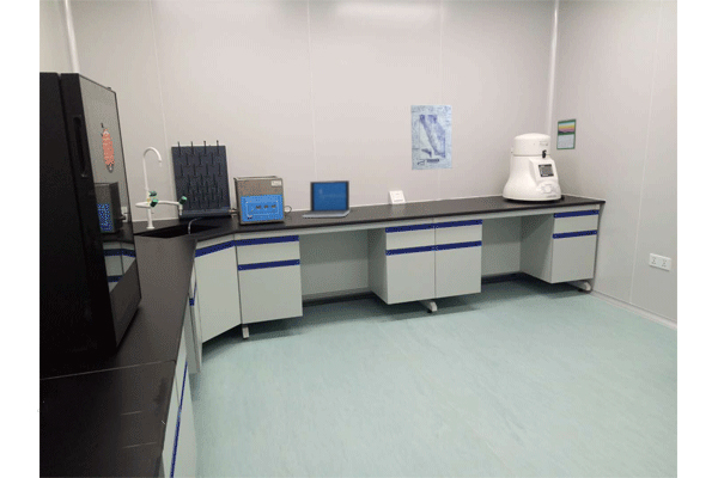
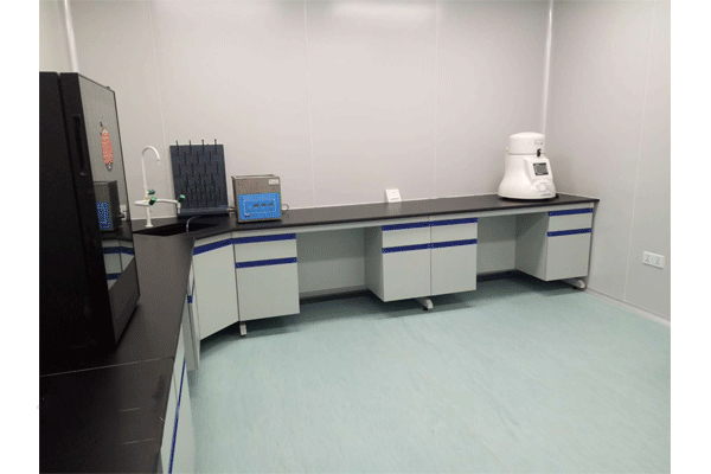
- wall art [409,104,454,171]
- calendar [555,117,578,151]
- laptop [302,179,351,219]
